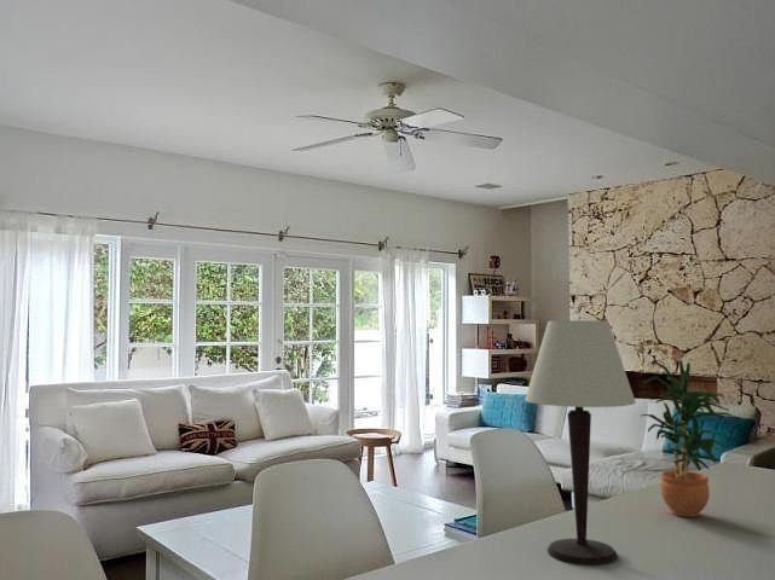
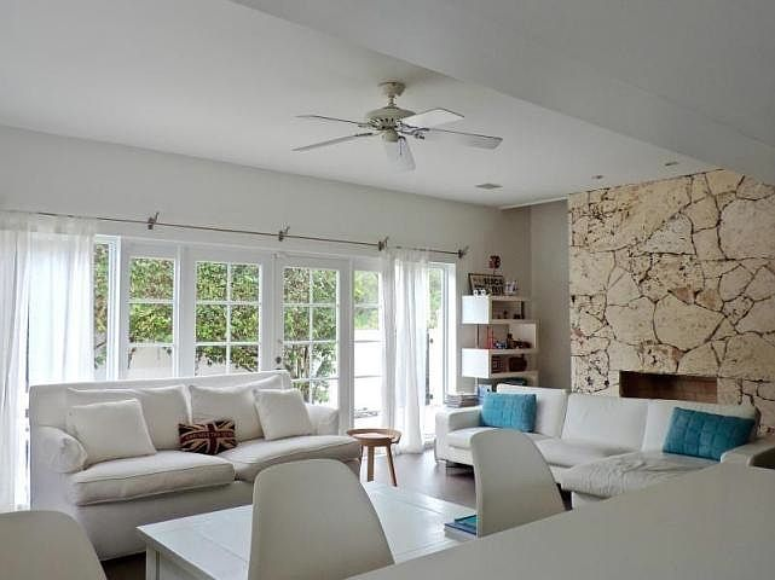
- potted plant [641,359,734,518]
- table lamp [524,319,637,566]
